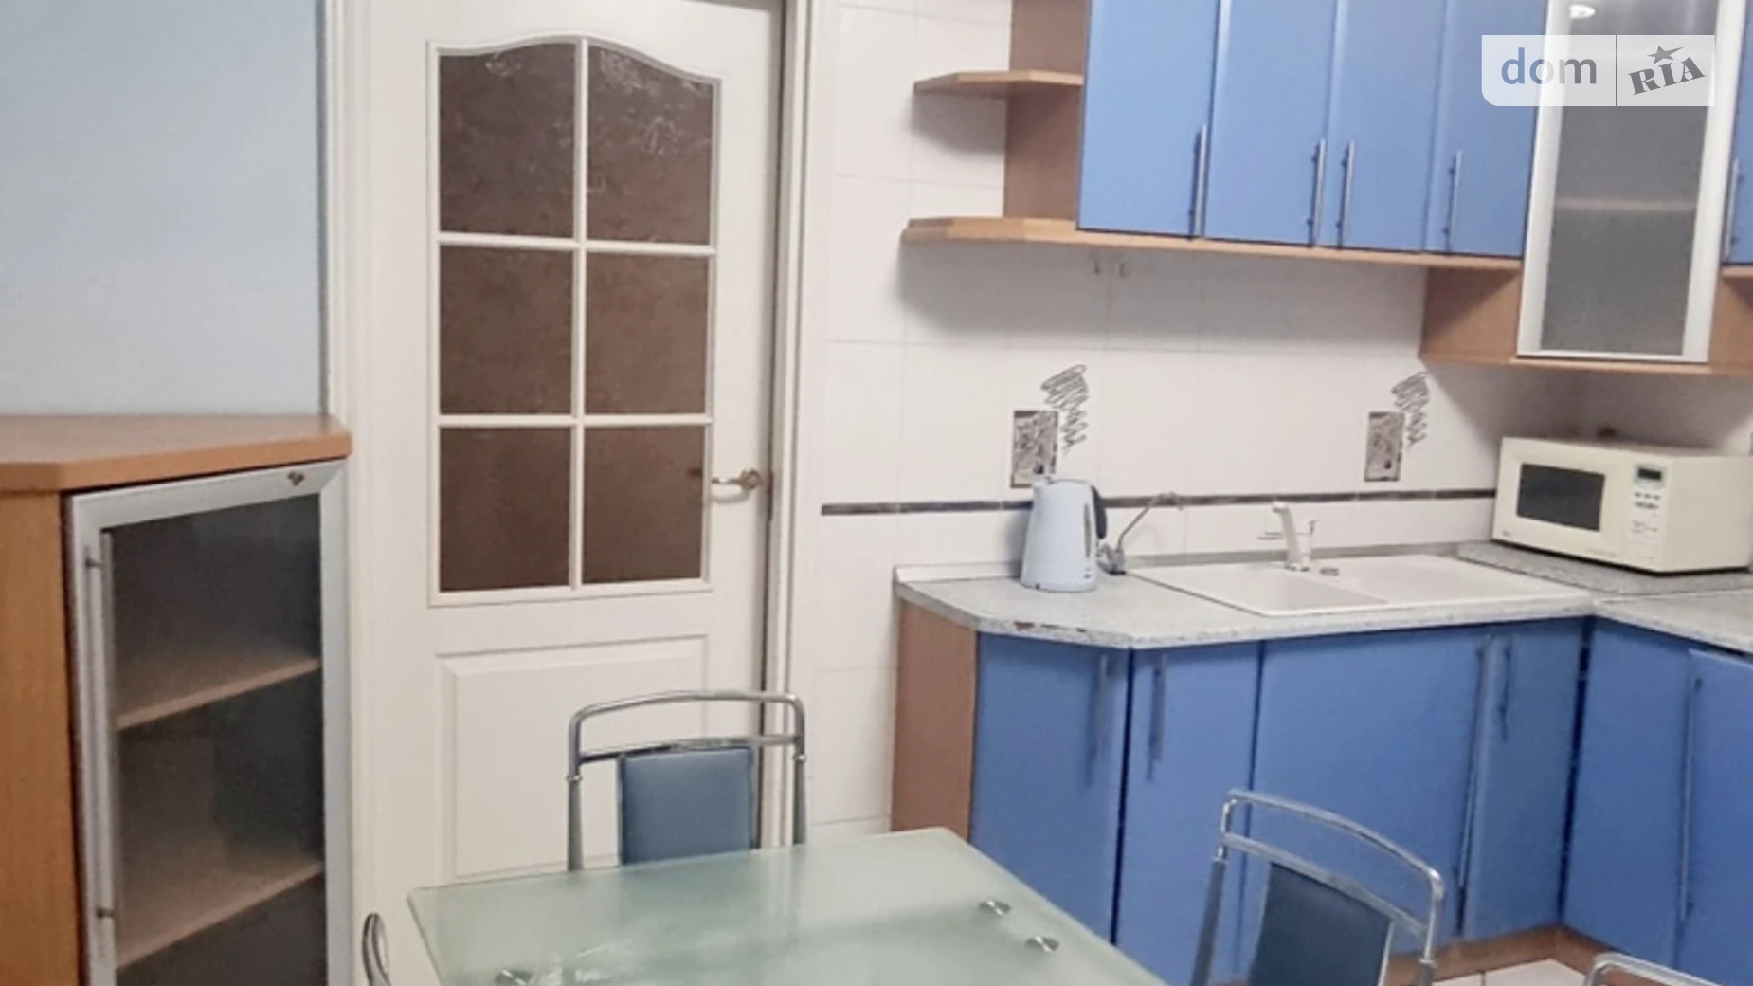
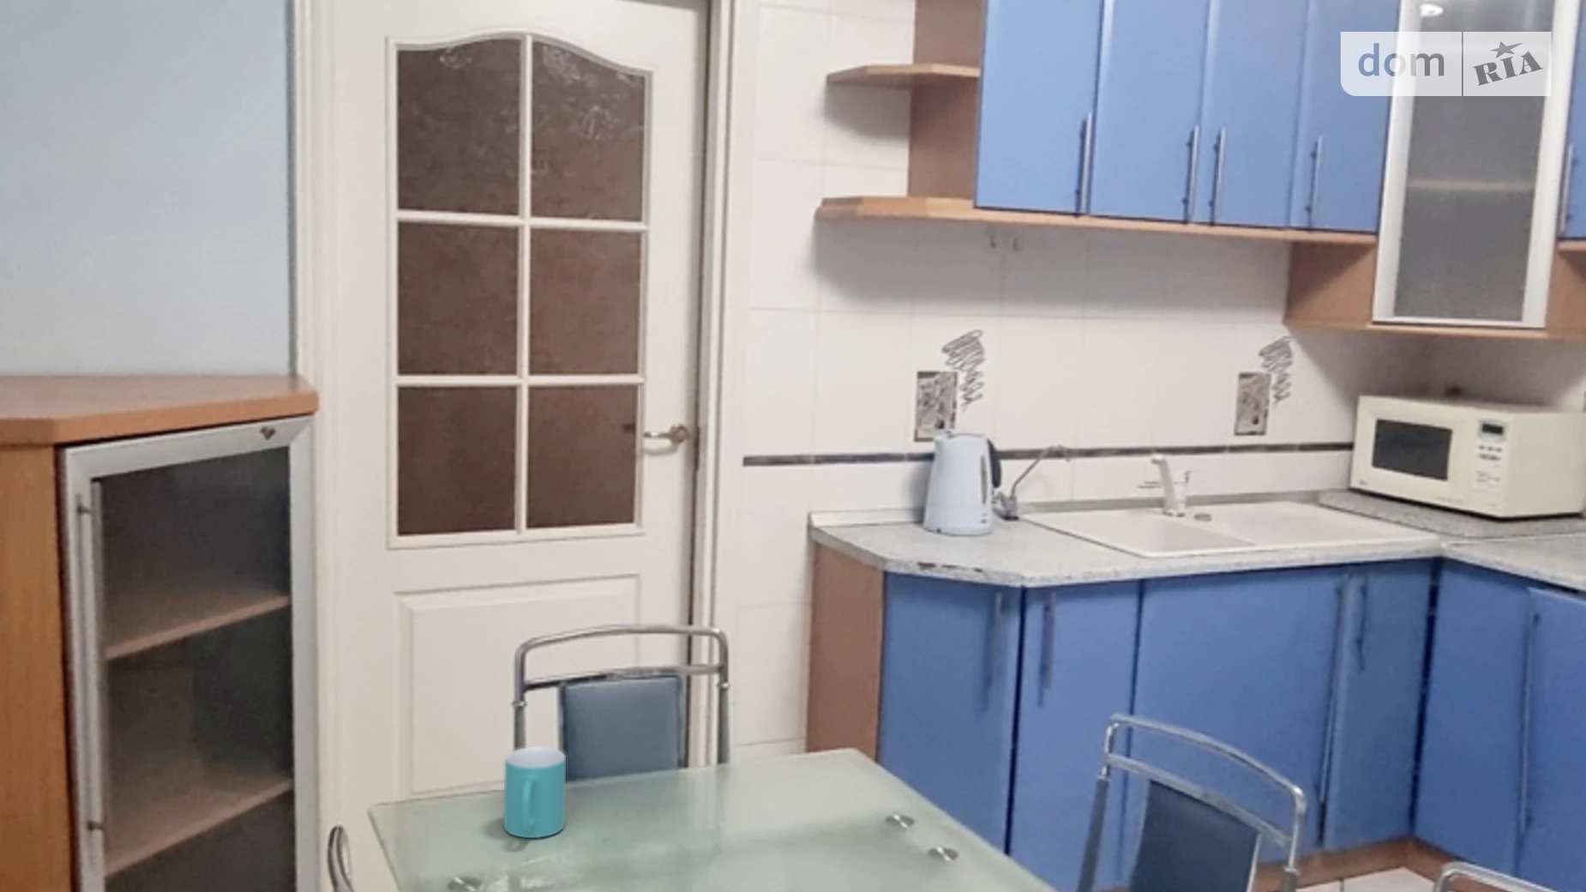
+ mug [503,746,566,839]
